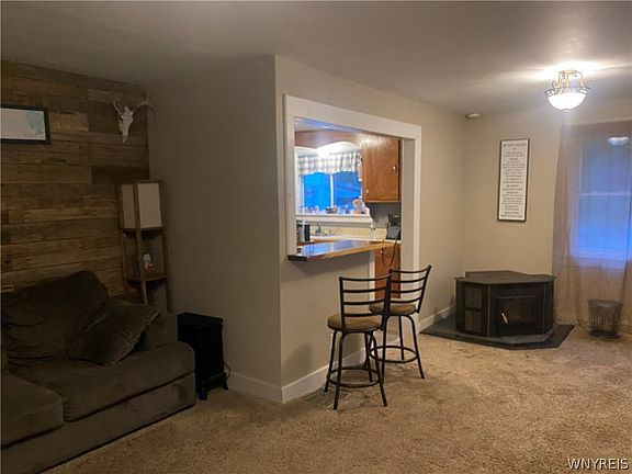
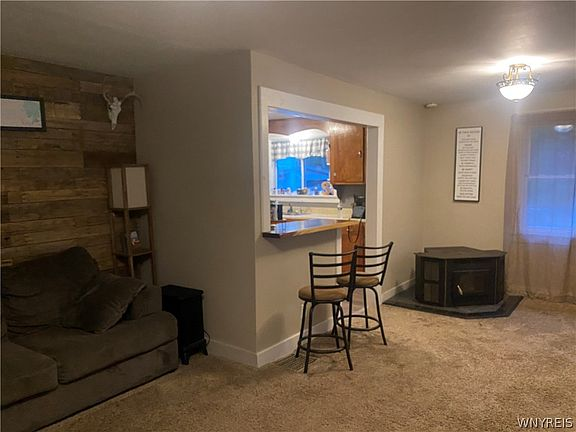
- waste bin [587,298,624,339]
